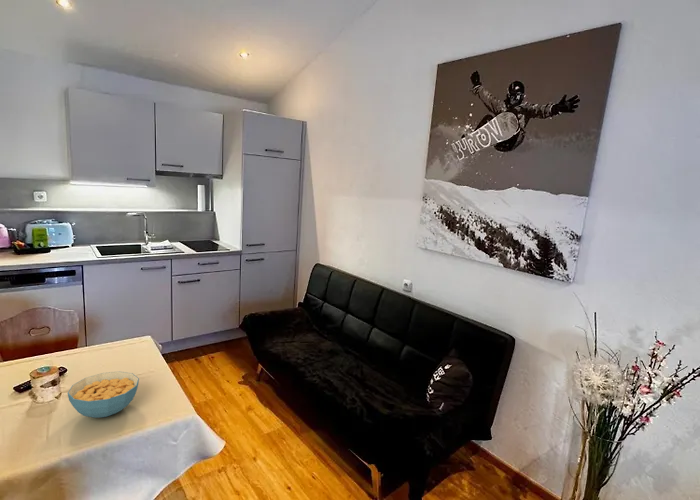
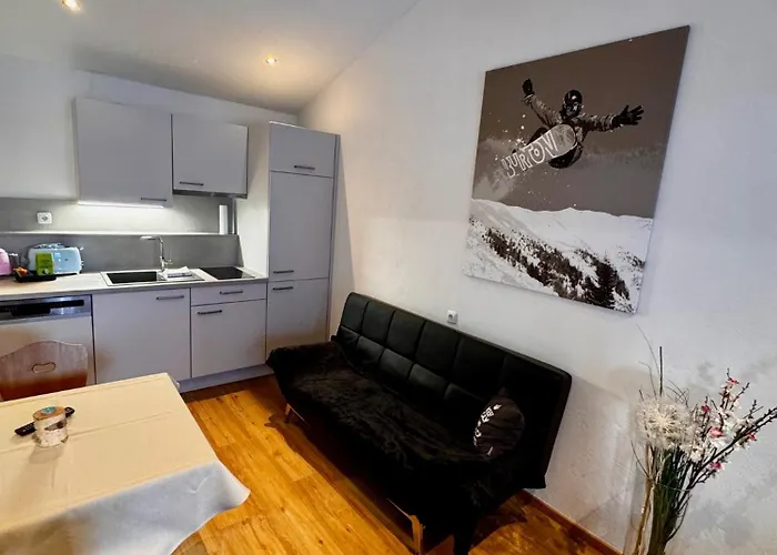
- cereal bowl [67,370,140,419]
